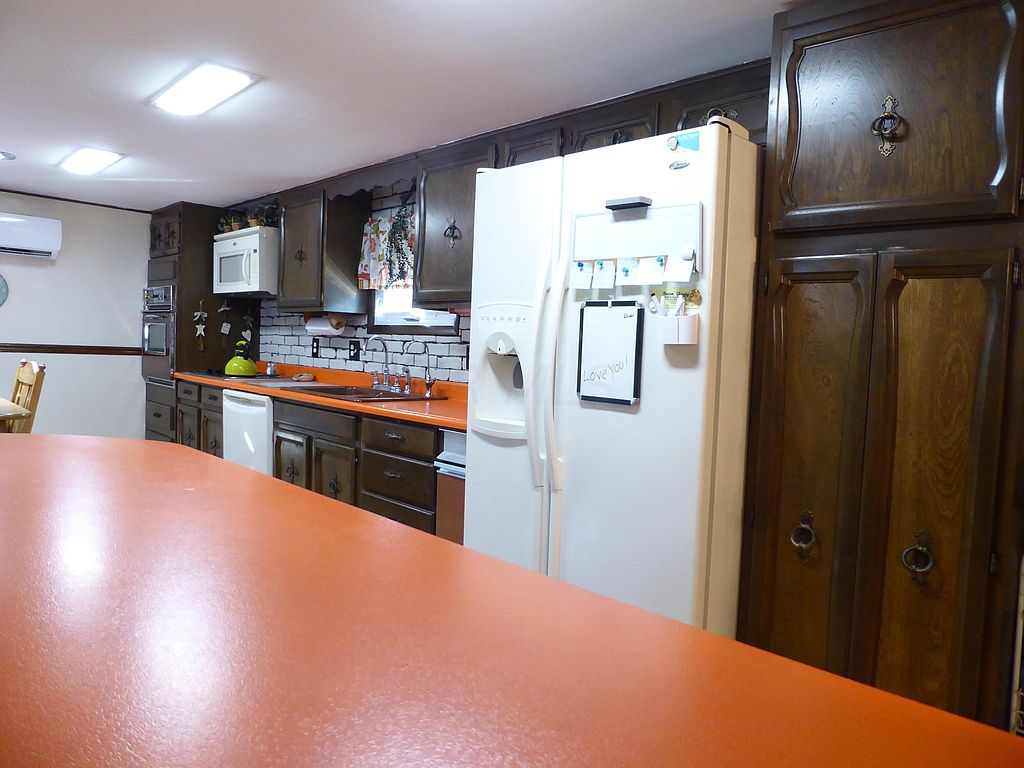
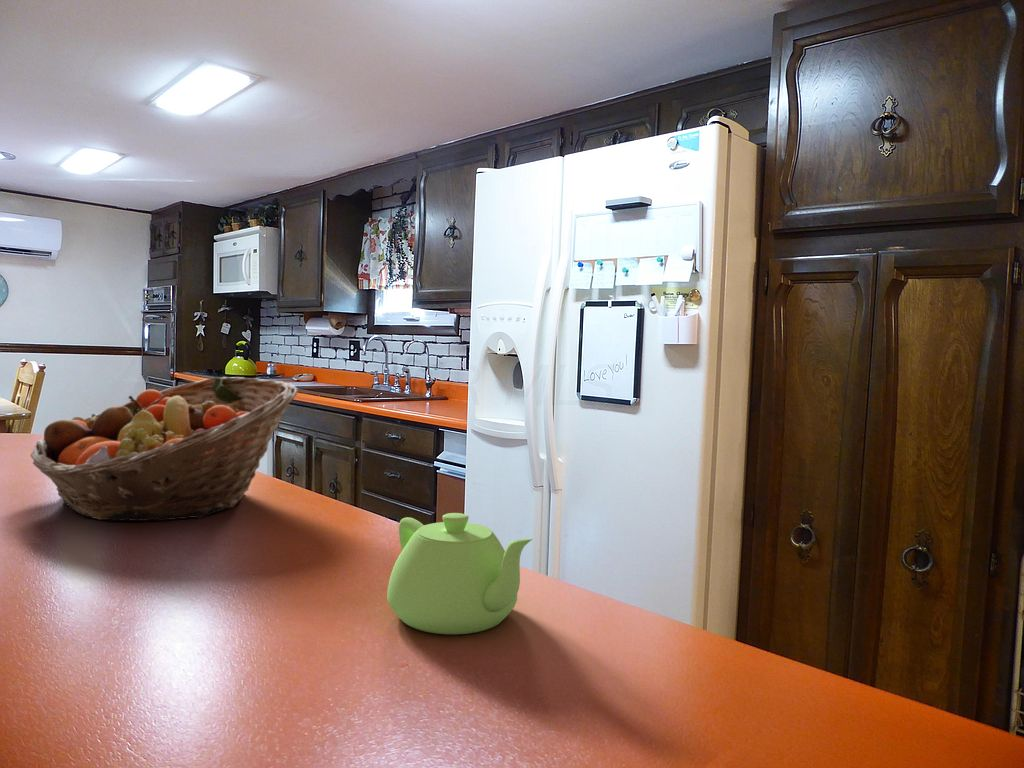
+ fruit basket [30,376,299,522]
+ teapot [386,512,533,635]
